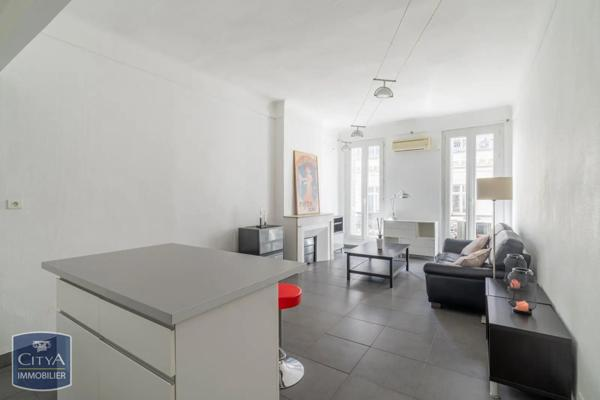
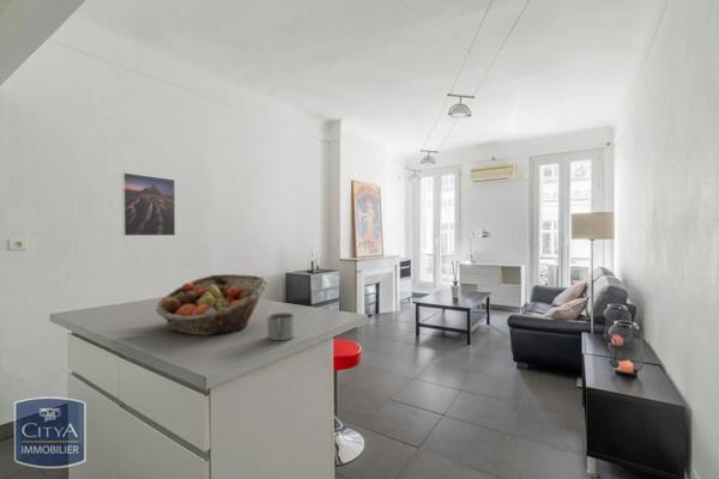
+ fruit basket [155,273,268,336]
+ mug [266,311,296,341]
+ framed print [121,171,176,237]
